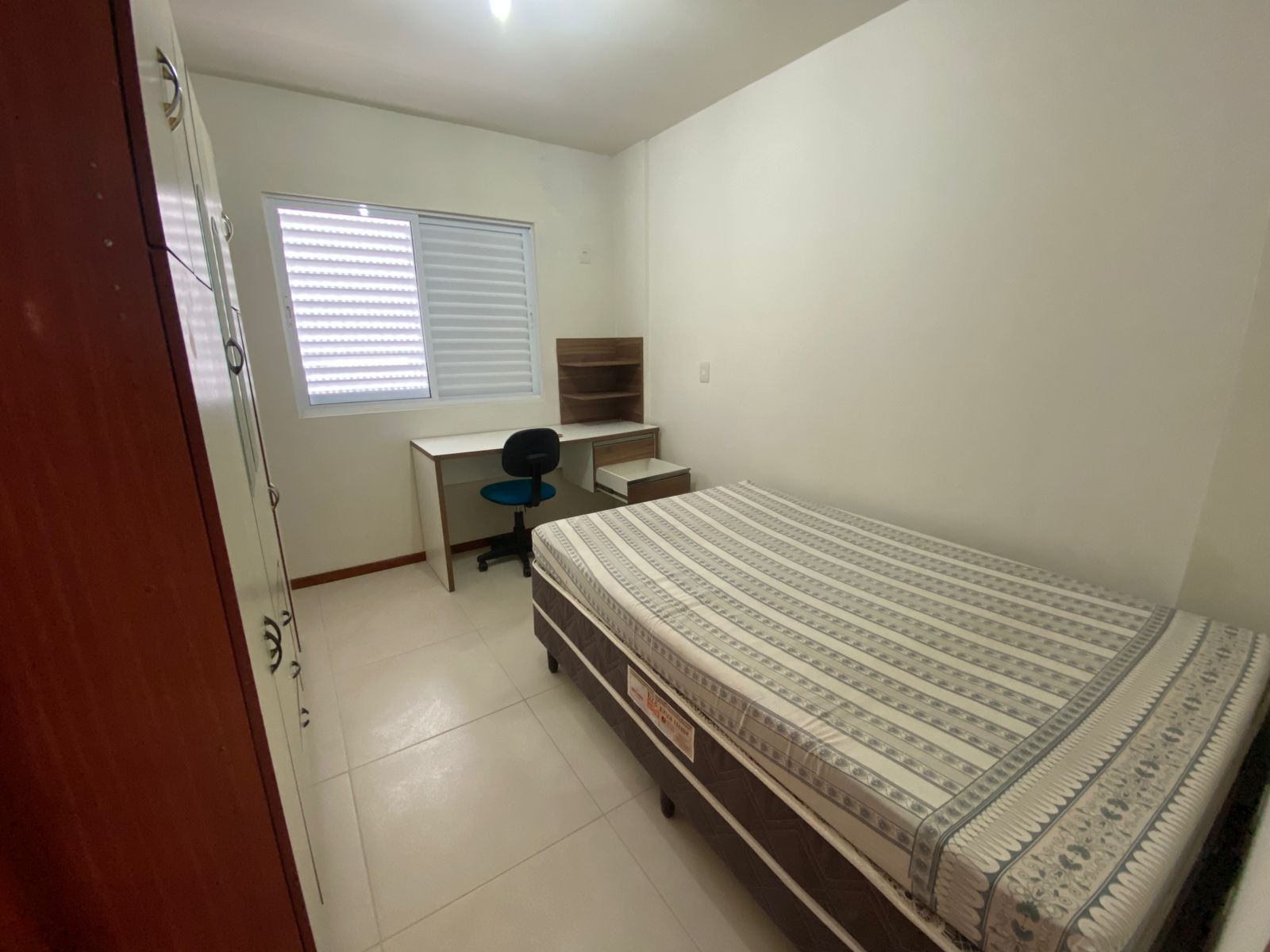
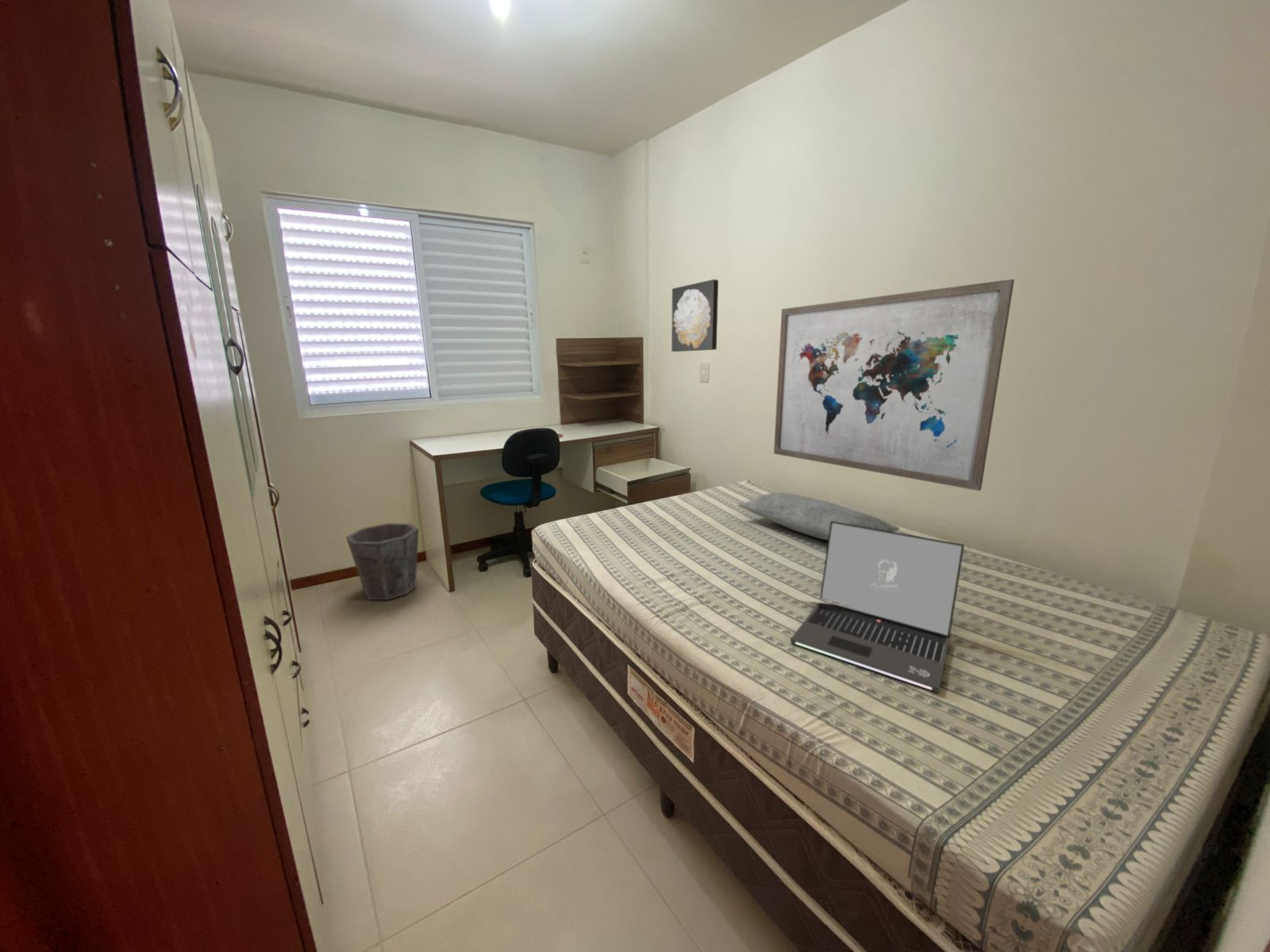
+ wall art [773,278,1015,492]
+ wall art [671,278,719,352]
+ pillow [737,492,901,541]
+ laptop [790,521,965,693]
+ waste bin [345,522,419,601]
